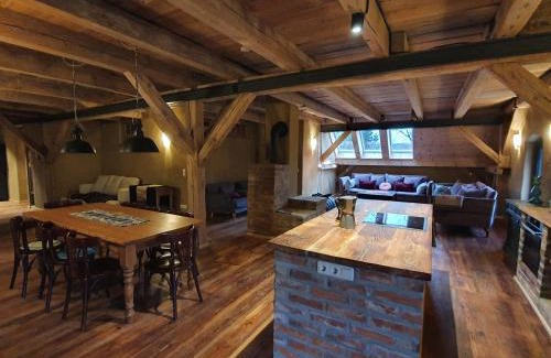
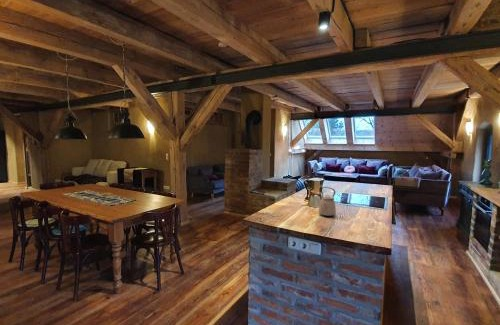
+ kettle [315,186,337,217]
